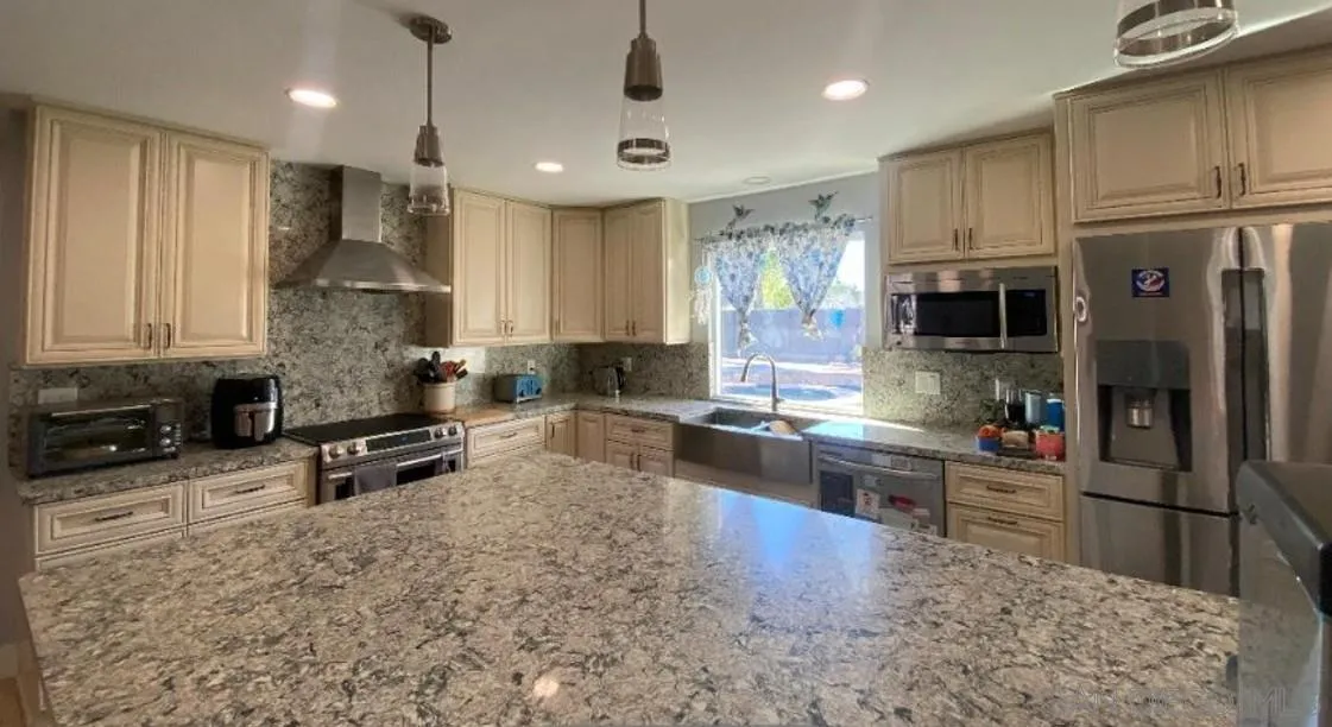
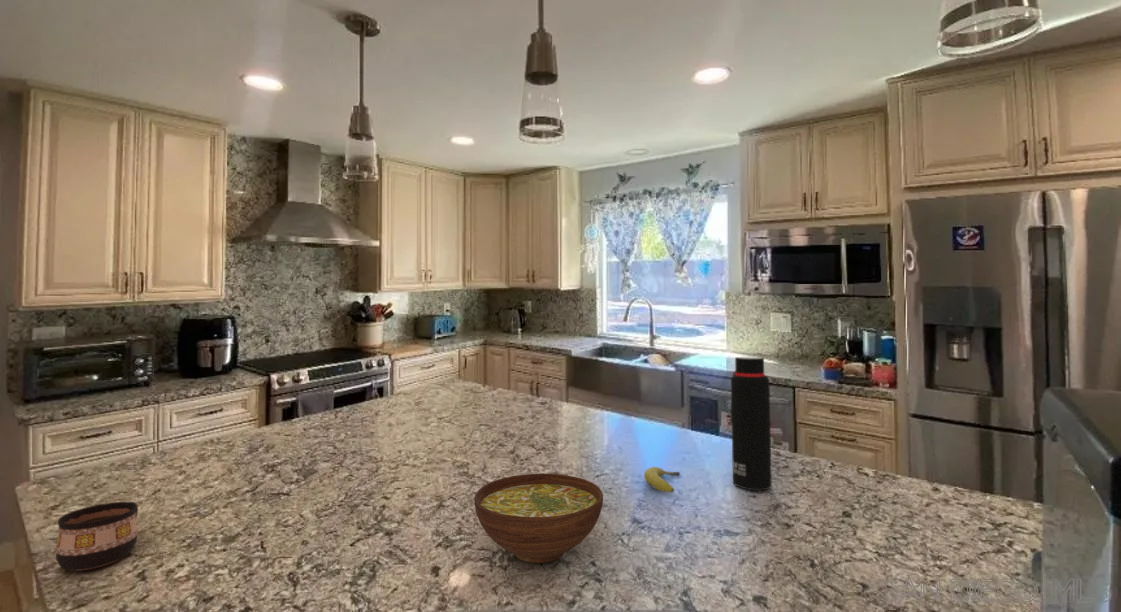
+ fruit [643,466,681,493]
+ water bottle [730,356,773,491]
+ bowl [473,473,604,564]
+ cup [55,501,139,572]
